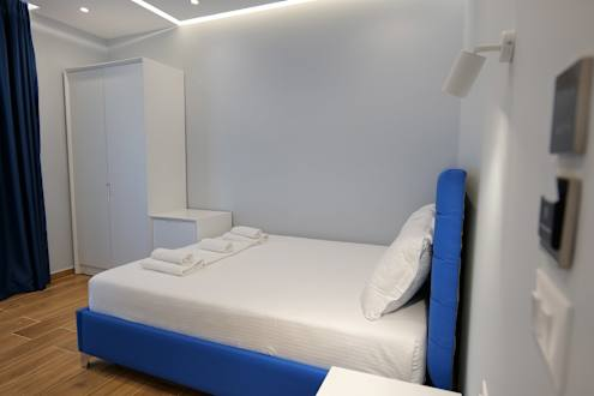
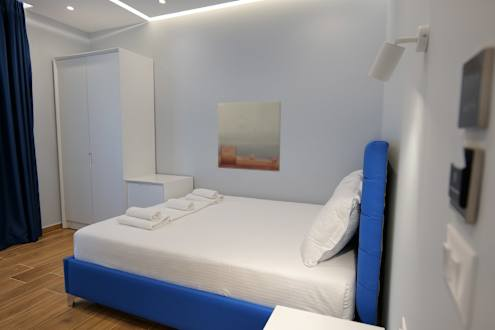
+ wall art [217,100,282,172]
